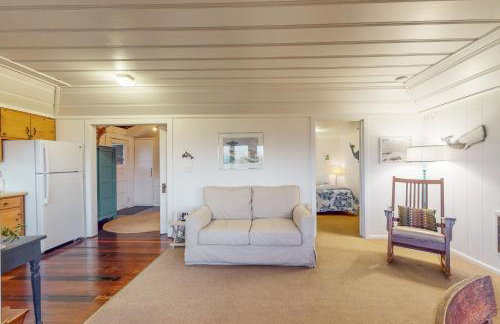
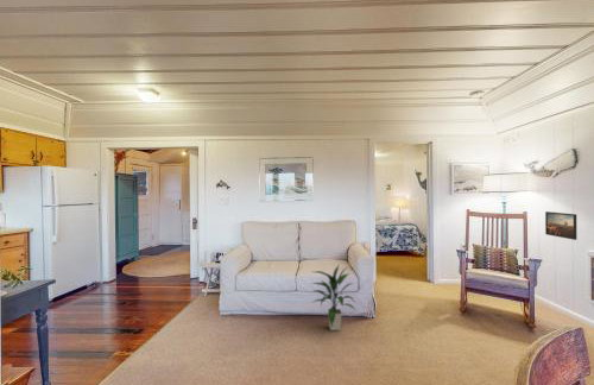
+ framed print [544,210,577,241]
+ indoor plant [310,265,358,332]
